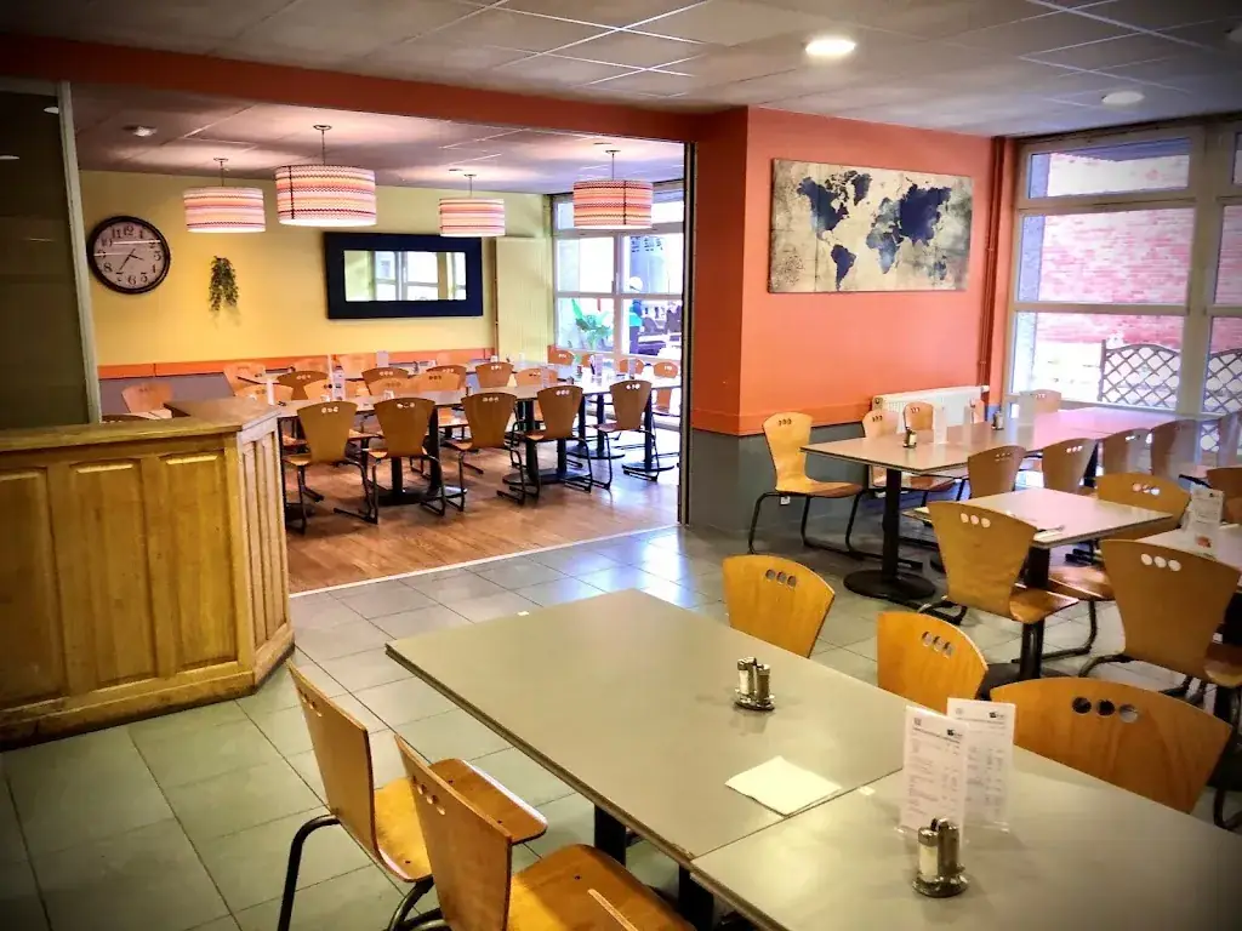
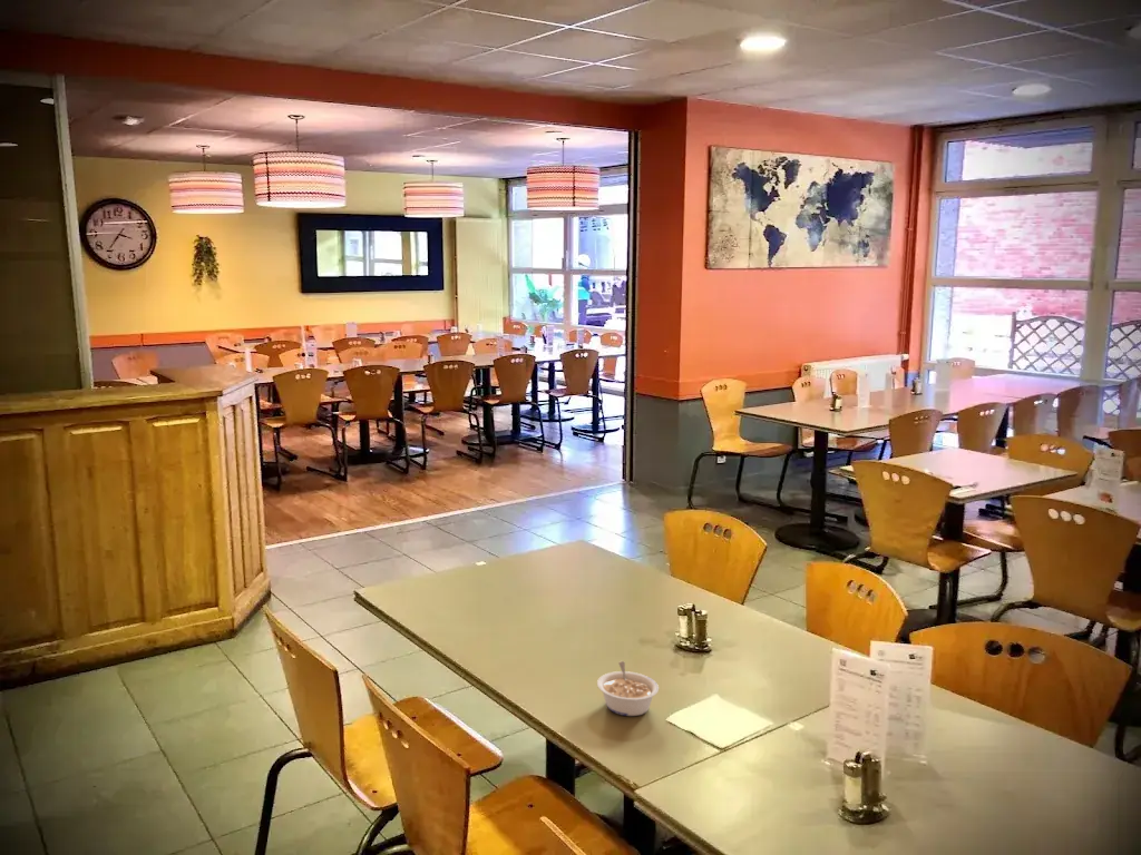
+ legume [596,660,660,717]
